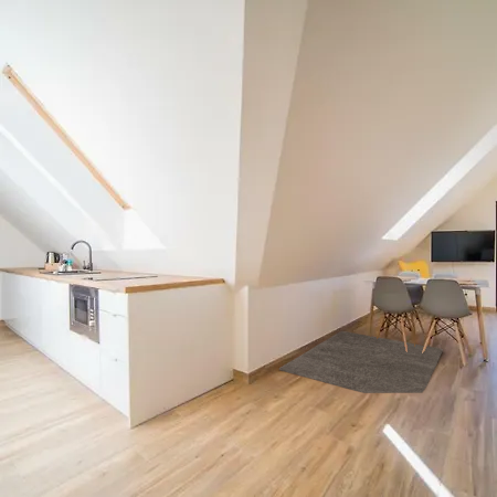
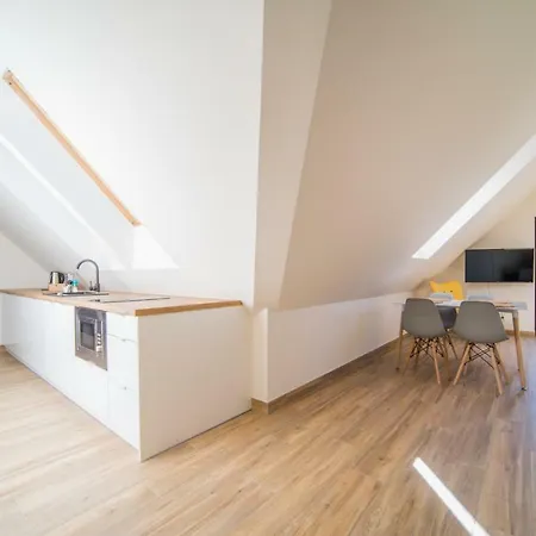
- rug [278,330,444,394]
